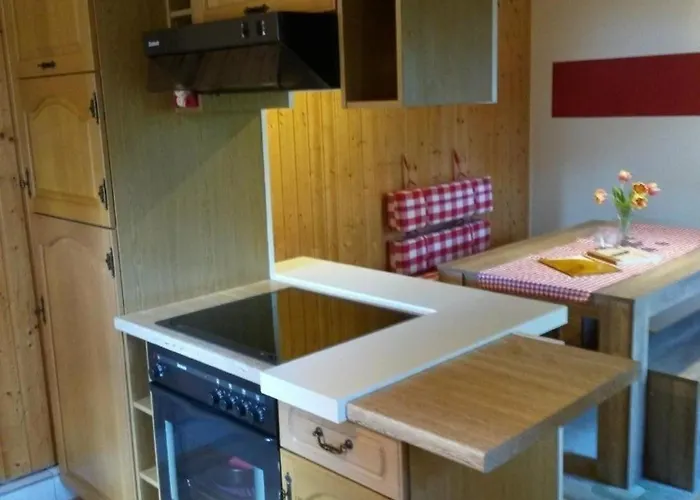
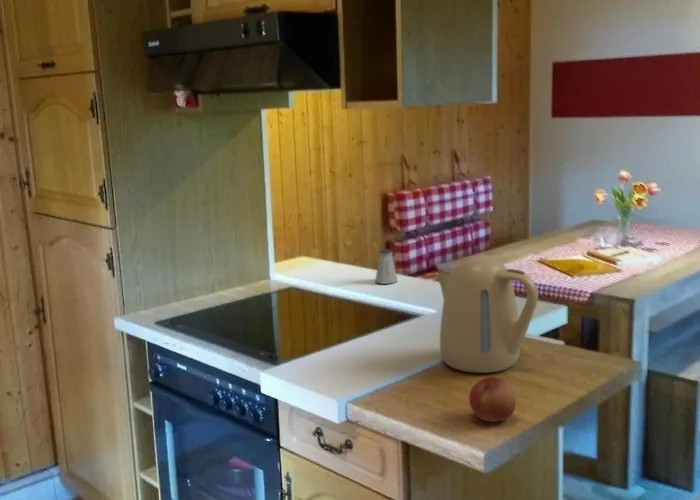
+ apple [468,375,517,423]
+ saltshaker [374,248,399,285]
+ kettle [435,254,539,374]
